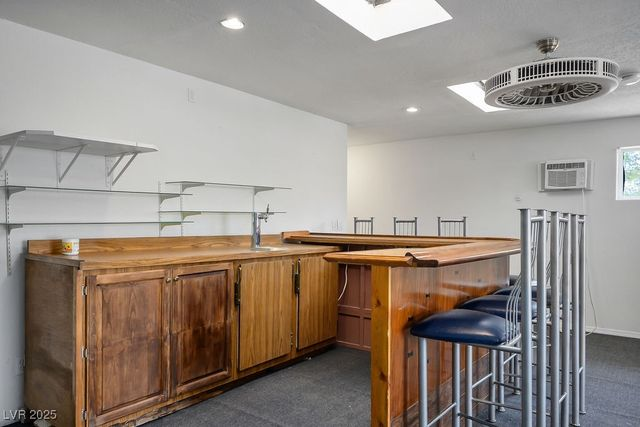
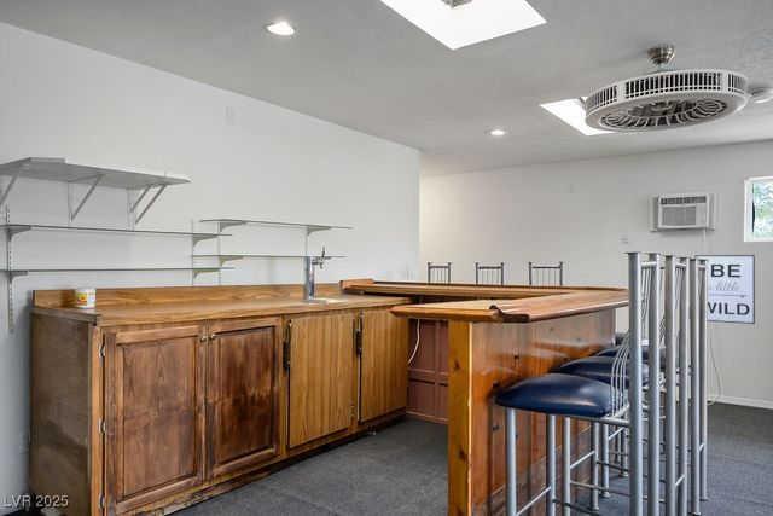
+ wall art [693,254,756,325]
